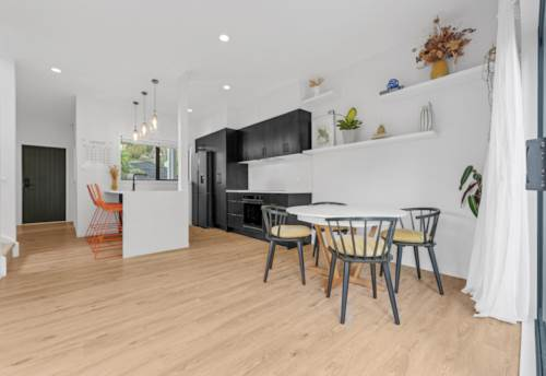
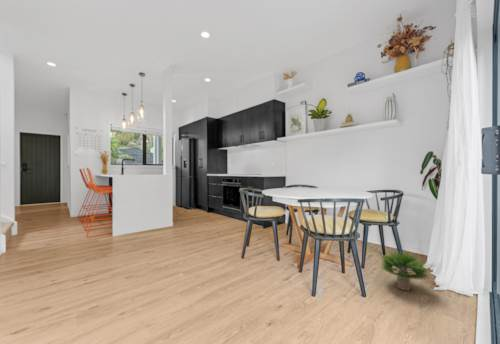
+ potted plant [379,249,430,292]
